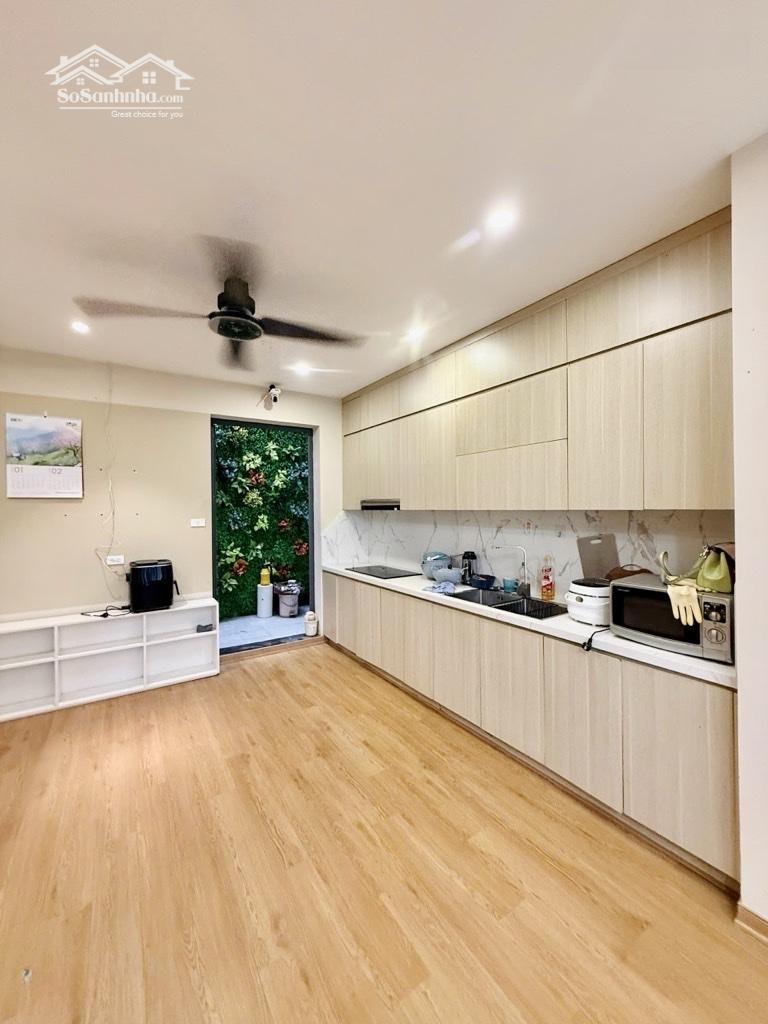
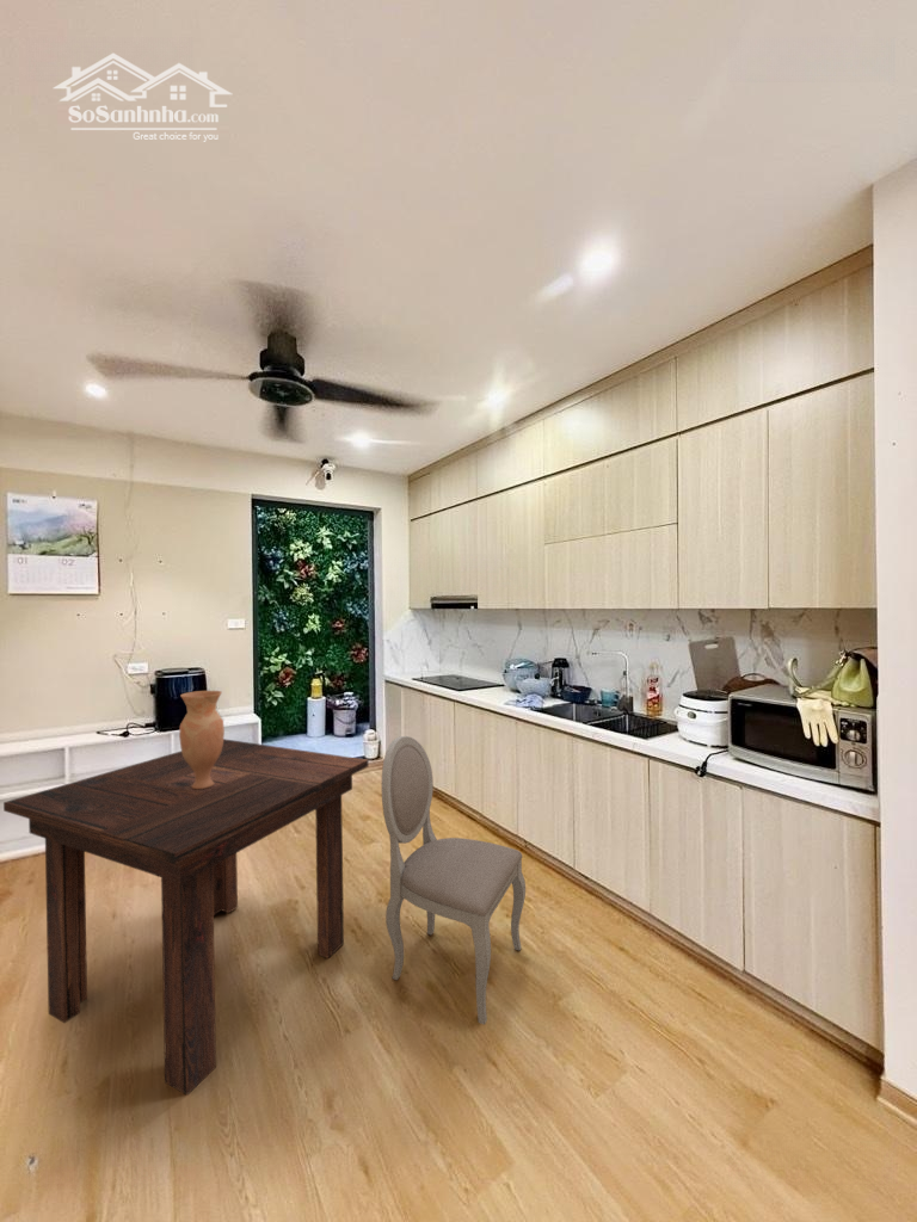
+ vase [178,690,226,789]
+ dining chair [381,735,527,1026]
+ dining table [2,737,369,1097]
